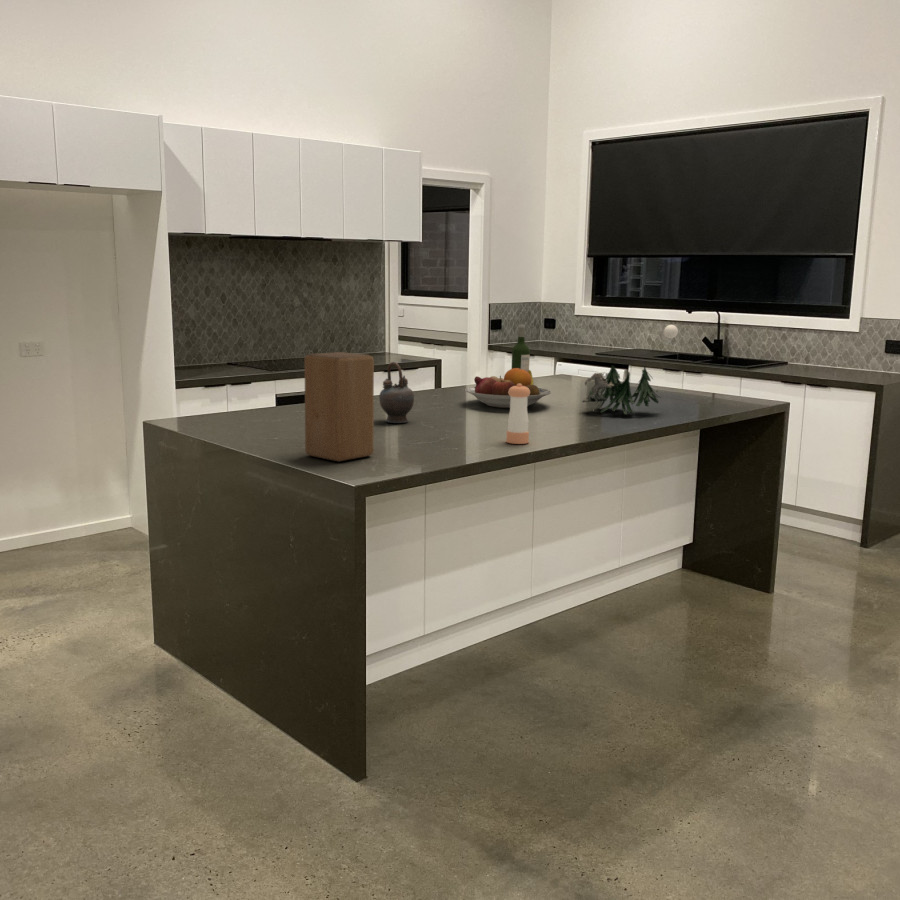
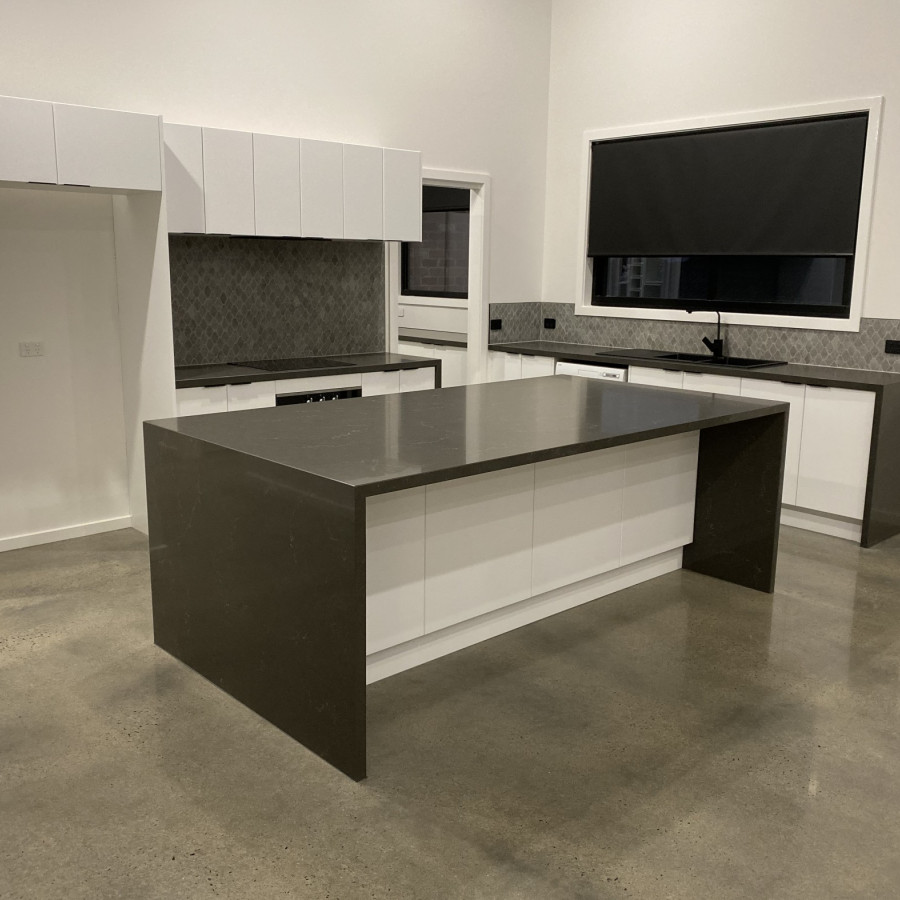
- pepper shaker [505,384,530,445]
- wine bottle [510,324,531,372]
- plant [581,324,679,416]
- wooden block [303,351,375,463]
- fruit bowl [464,368,552,409]
- teapot [378,361,415,424]
